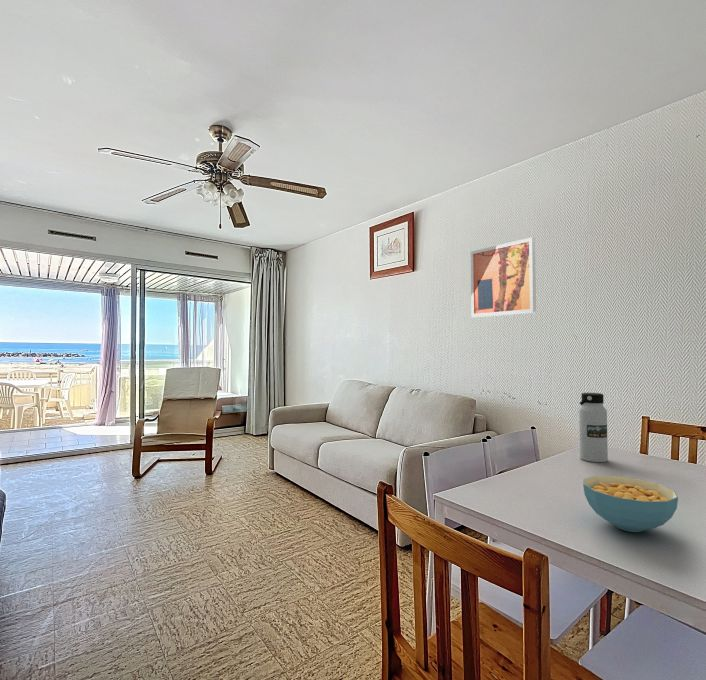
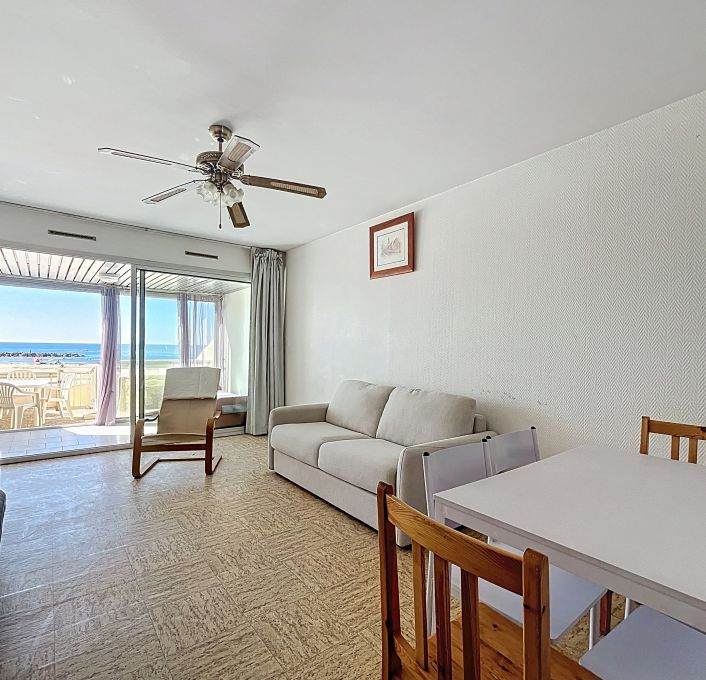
- water bottle [578,392,609,463]
- wall art [470,236,537,318]
- cereal bowl [582,475,679,533]
